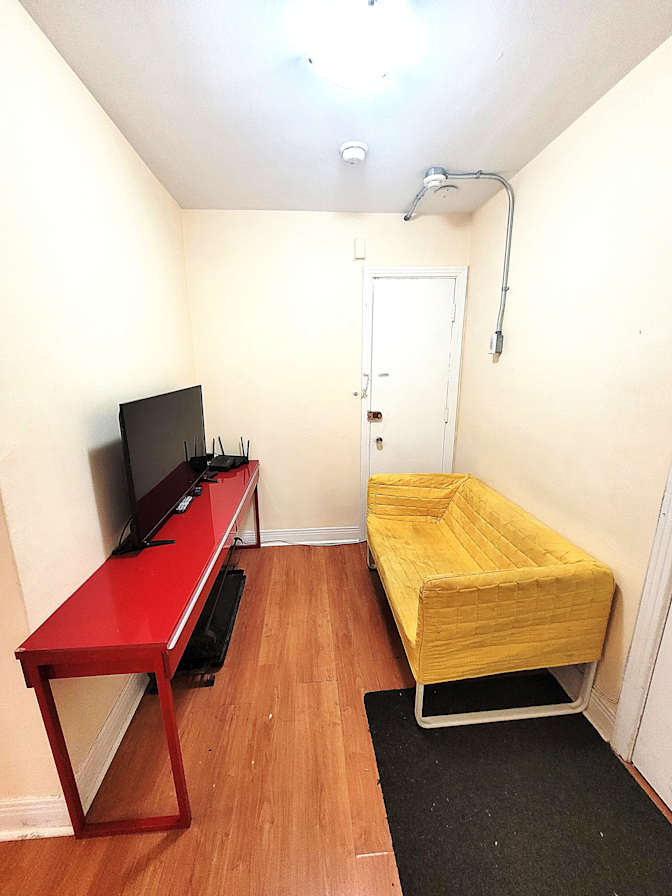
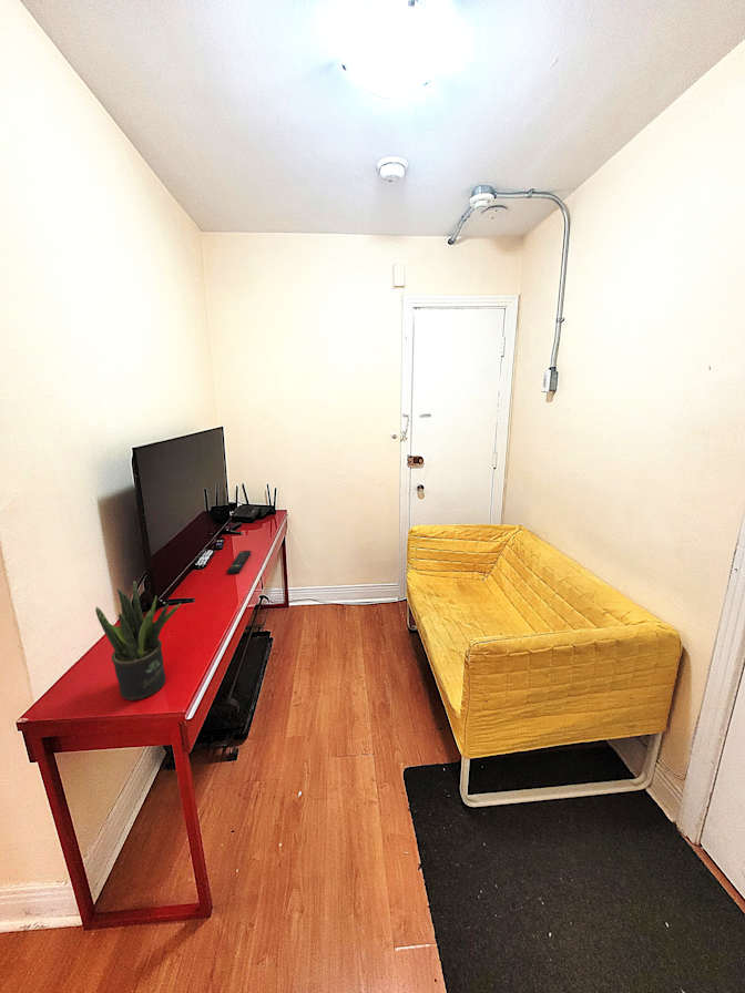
+ remote control [225,550,252,575]
+ potted plant [94,581,182,702]
